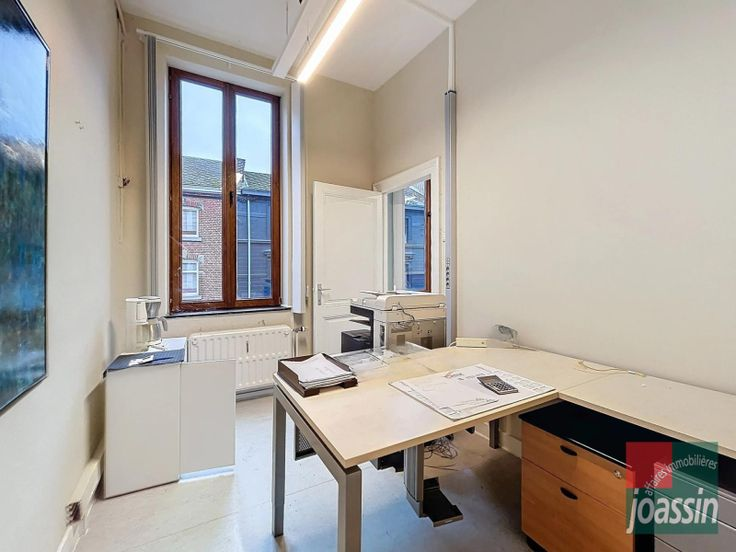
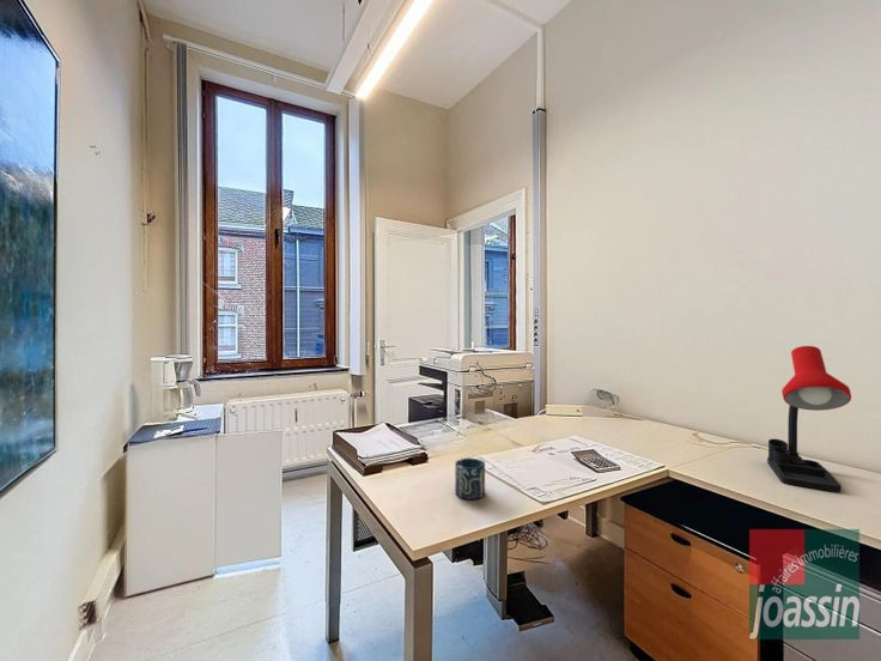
+ desk lamp [766,345,852,493]
+ cup [454,457,486,501]
